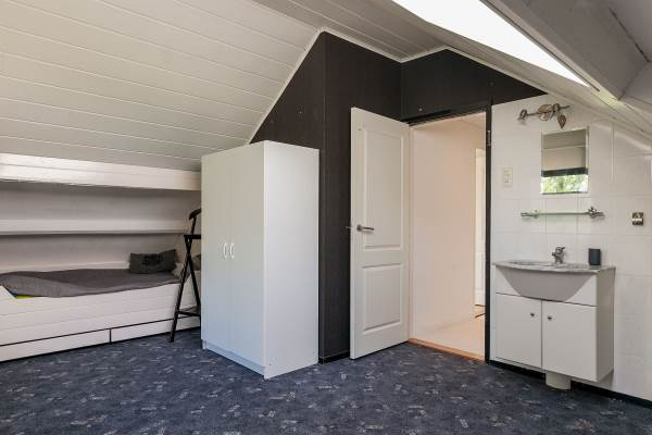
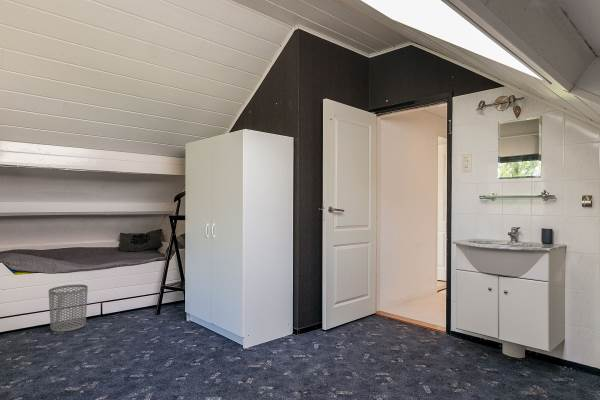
+ waste bin [48,284,89,333]
